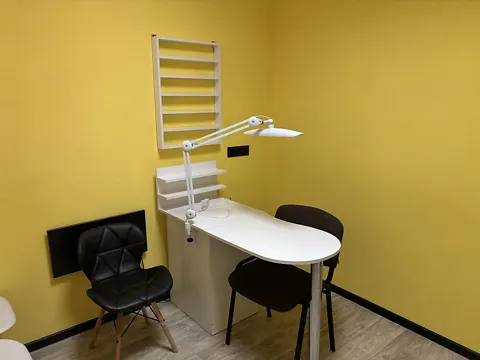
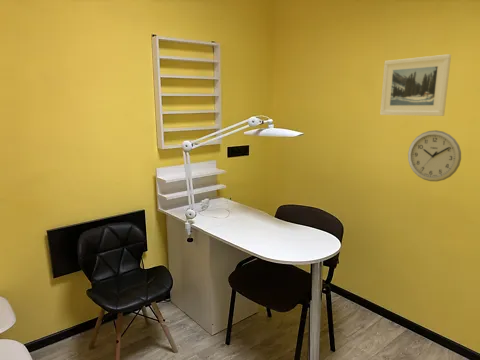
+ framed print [379,53,452,117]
+ wall clock [407,129,462,182]
